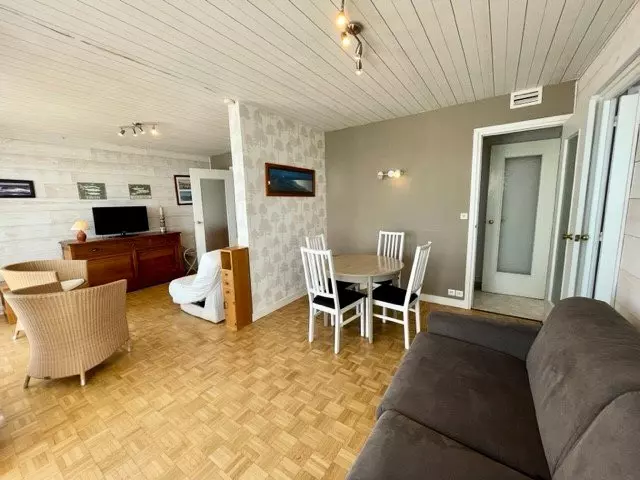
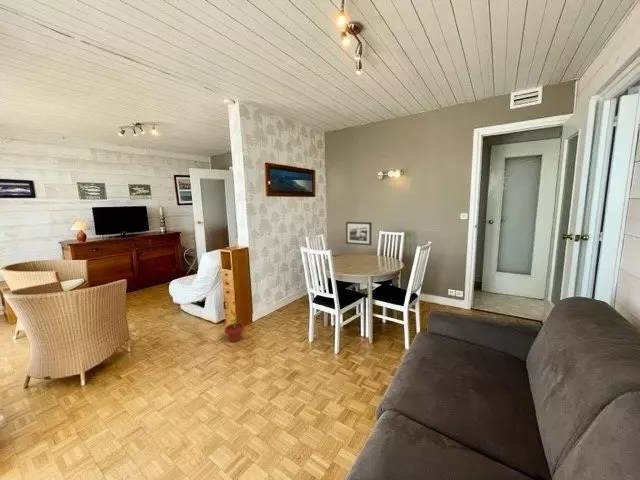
+ picture frame [345,221,373,246]
+ potted plant [224,308,245,343]
